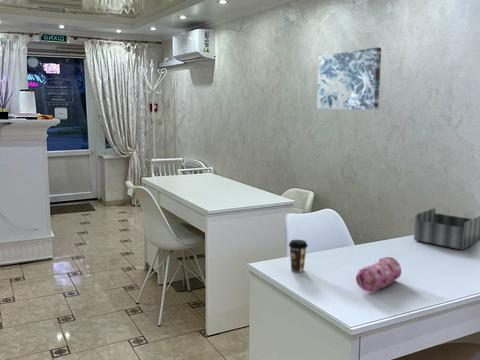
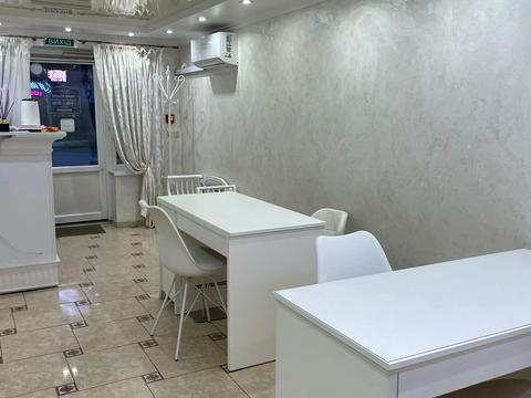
- pencil case [355,256,402,293]
- desk organizer [413,207,480,251]
- coffee cup [288,239,309,273]
- wall art [316,46,382,110]
